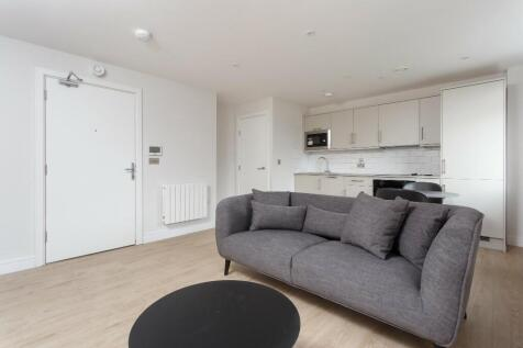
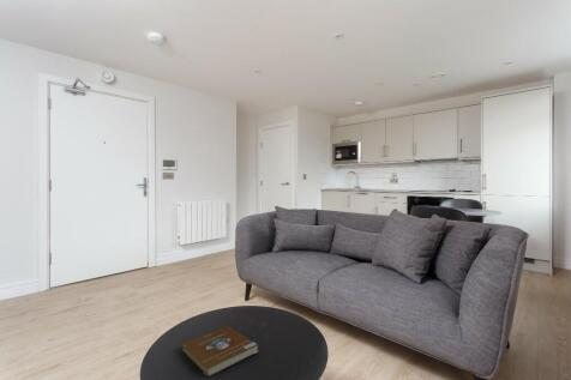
+ book [181,325,260,378]
